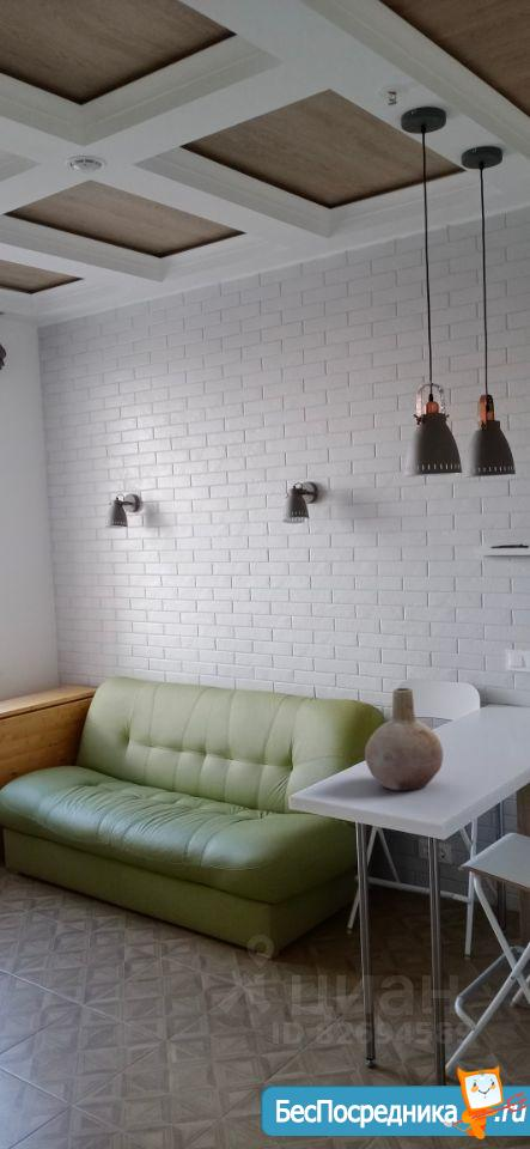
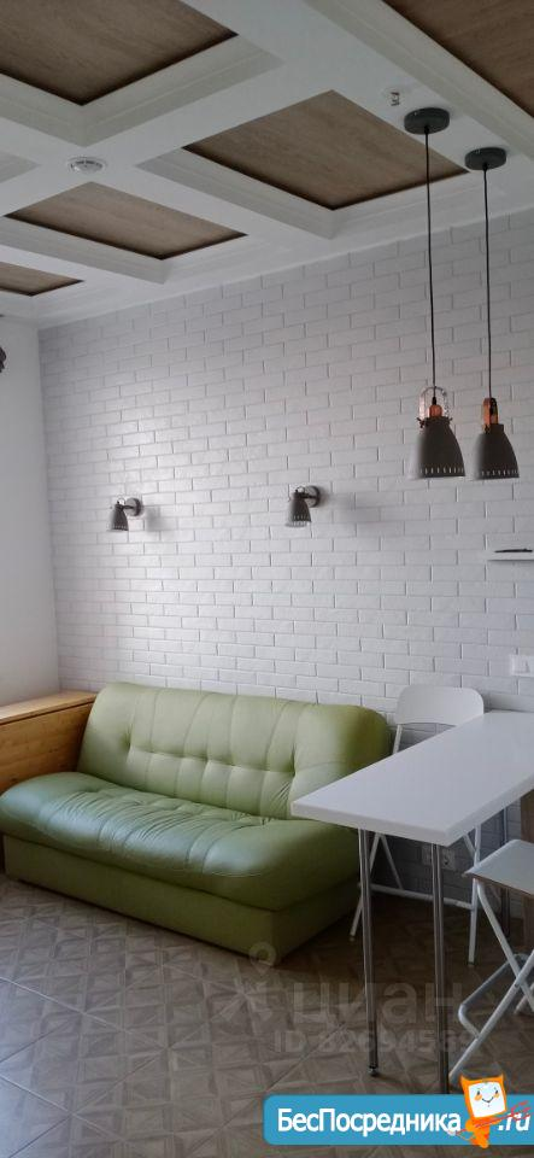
- vase [364,687,444,791]
